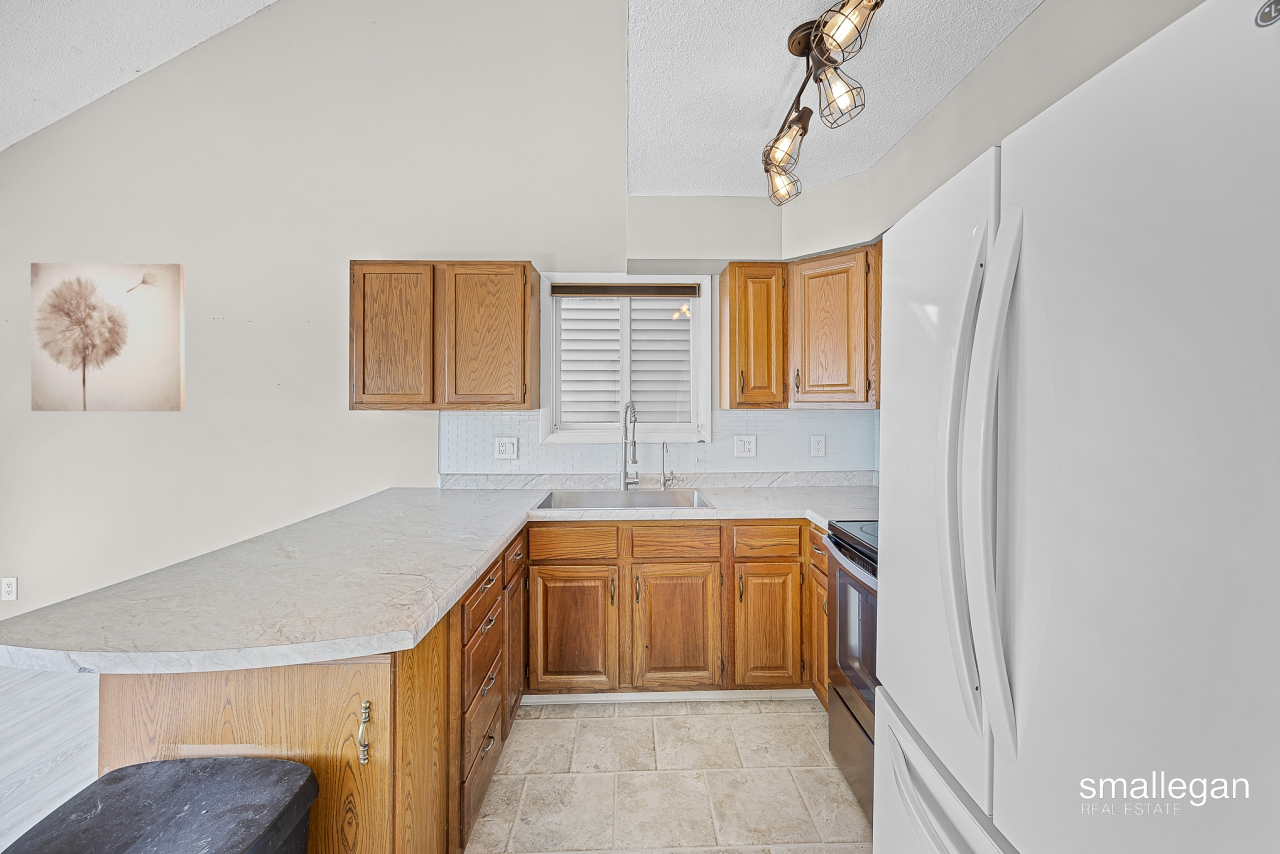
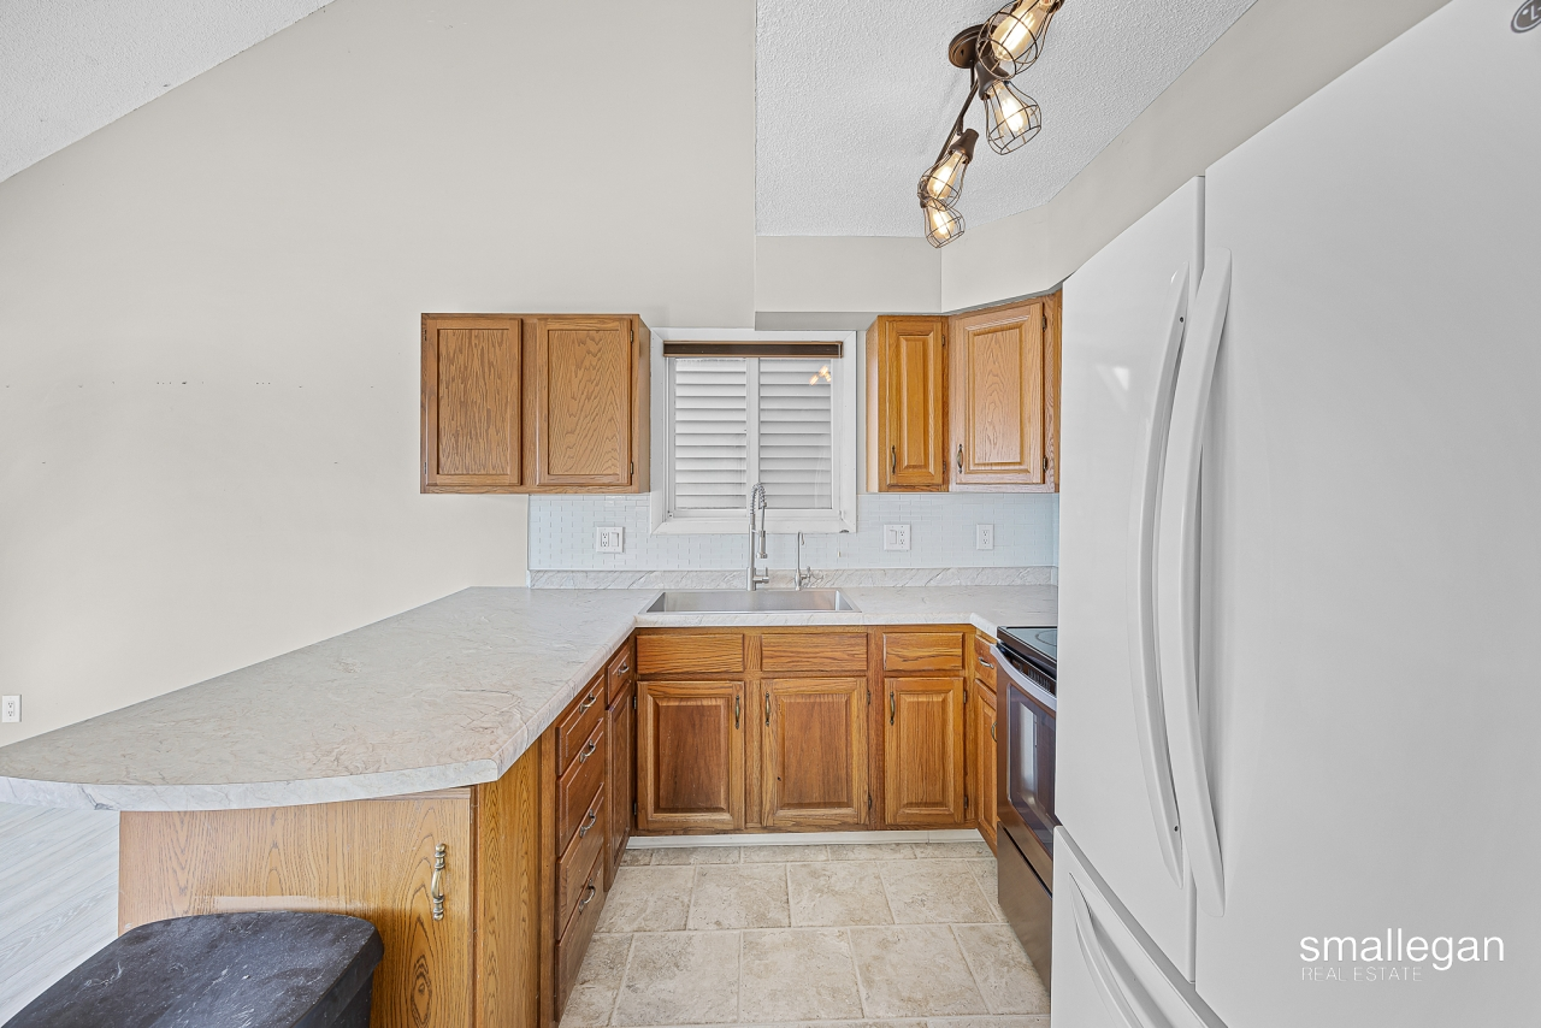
- wall art [30,262,186,412]
